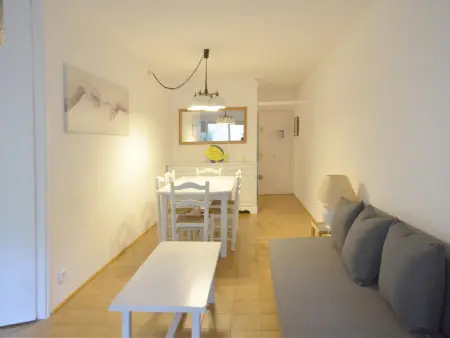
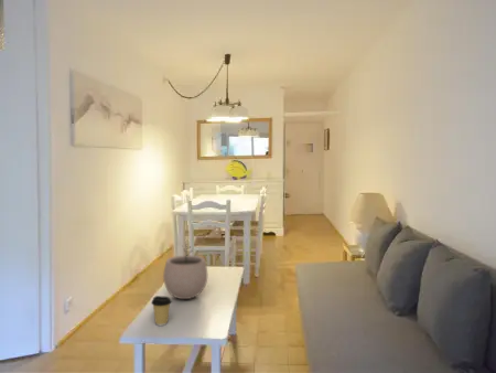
+ plant pot [162,244,208,300]
+ coffee cup [150,295,173,327]
